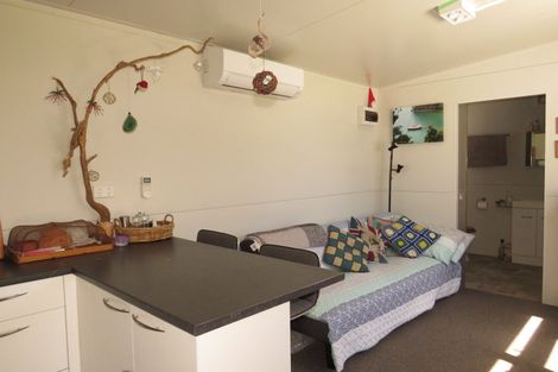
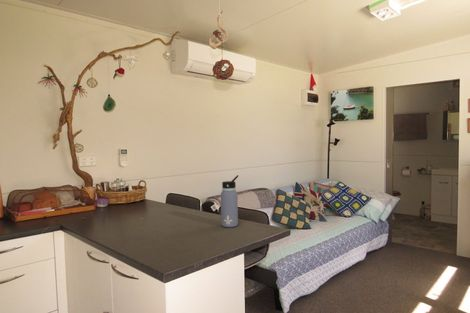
+ water bottle [220,174,239,228]
